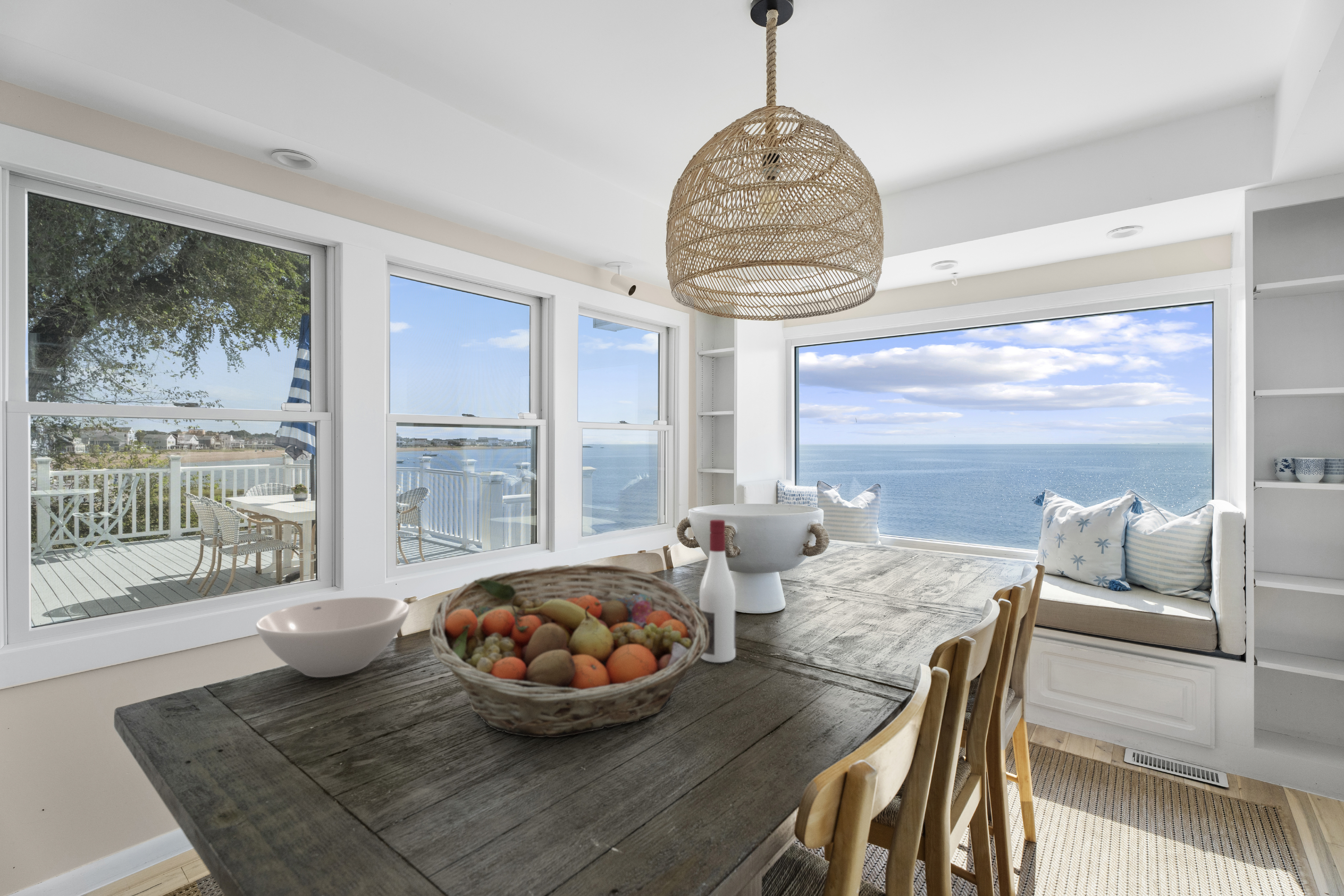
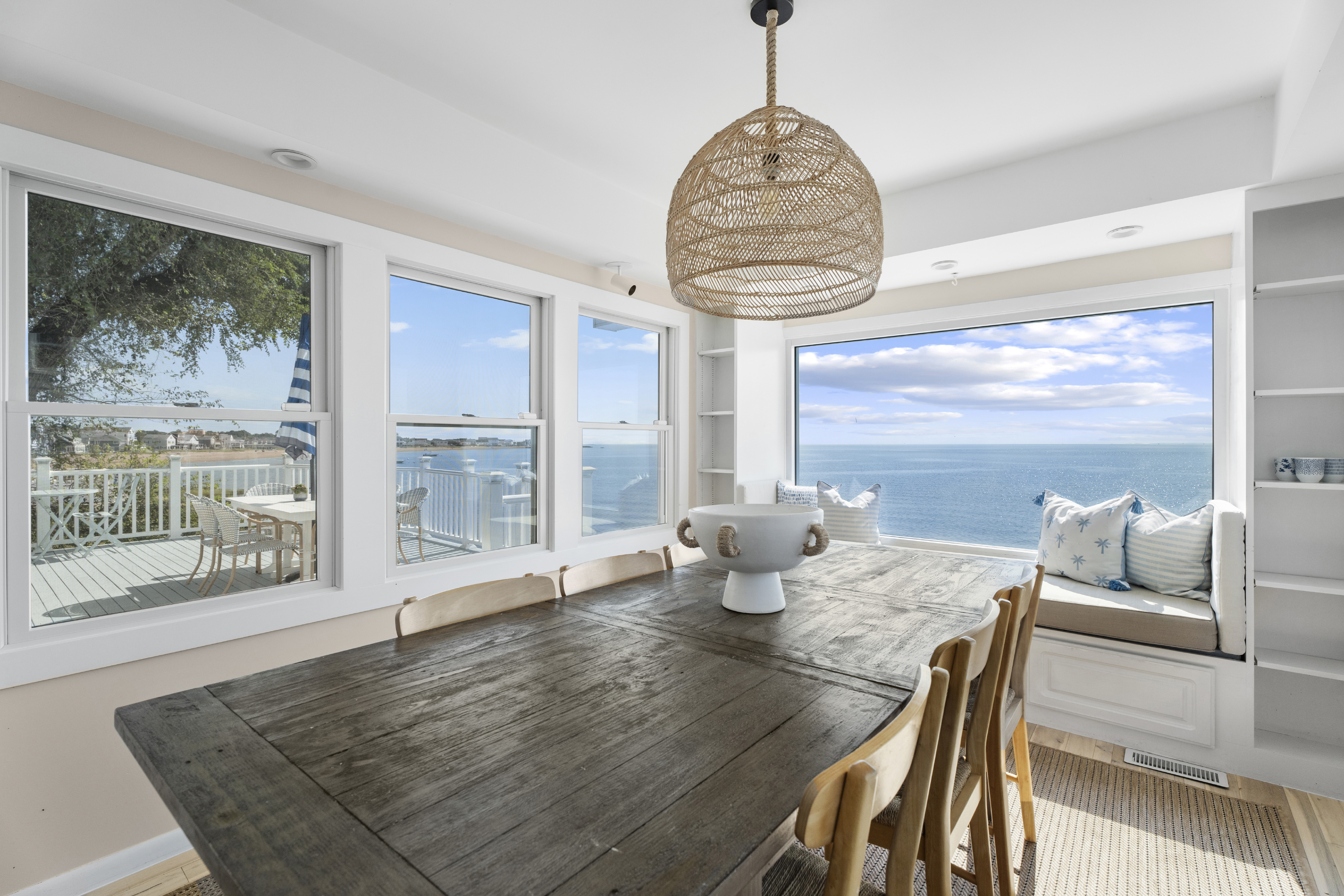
- fruit basket [429,564,709,738]
- alcohol [699,519,736,663]
- bowl [256,597,410,678]
